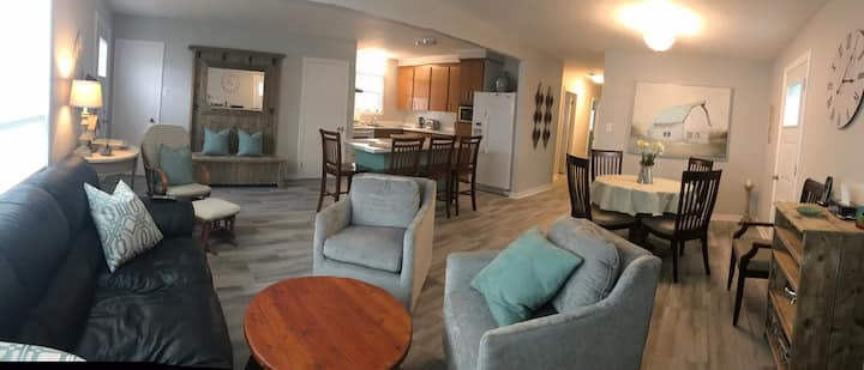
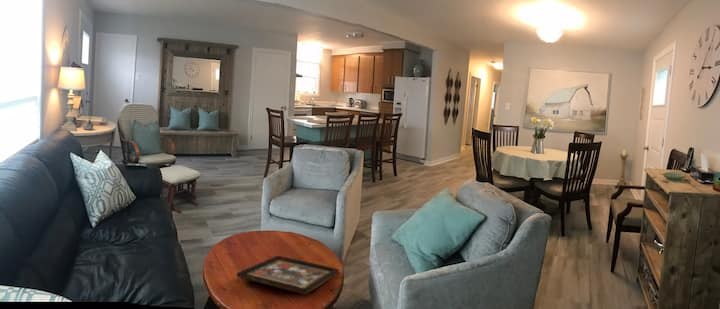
+ decorative tray [236,255,340,295]
